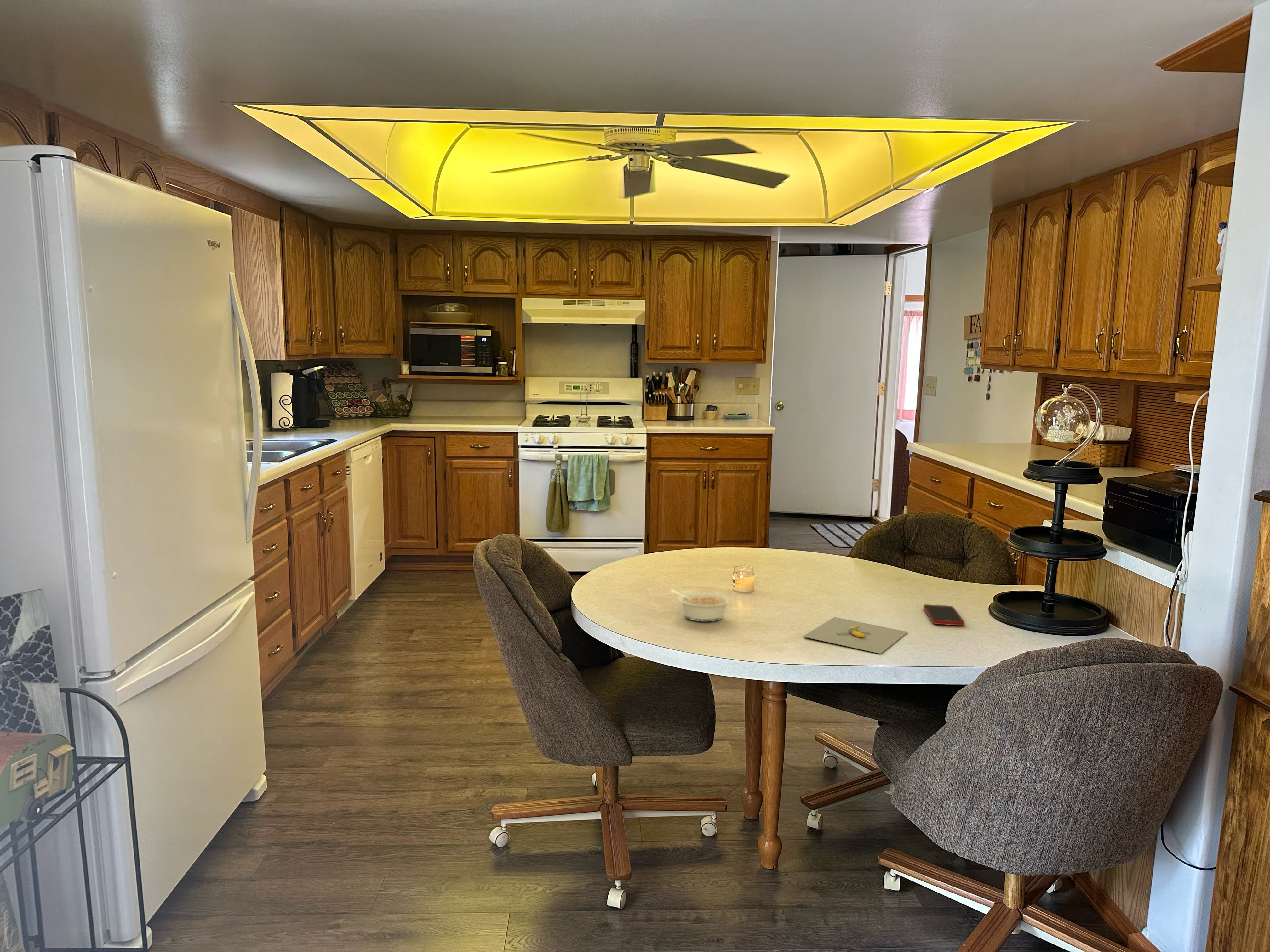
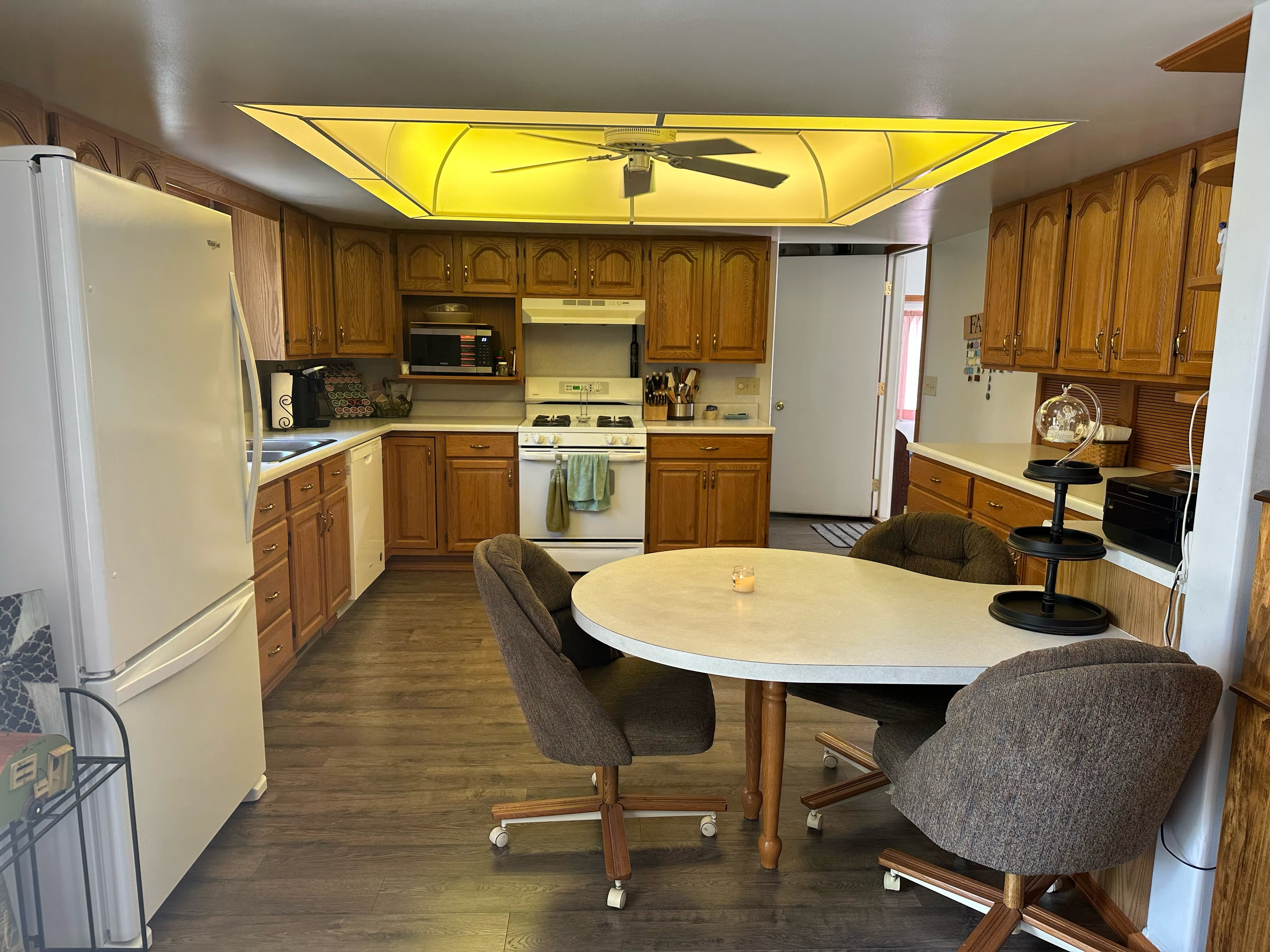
- legume [670,589,732,622]
- banana [803,617,908,654]
- cell phone [923,604,965,626]
